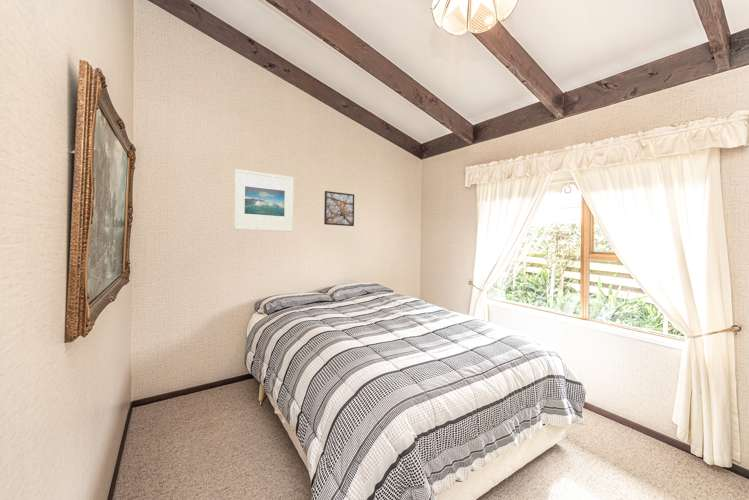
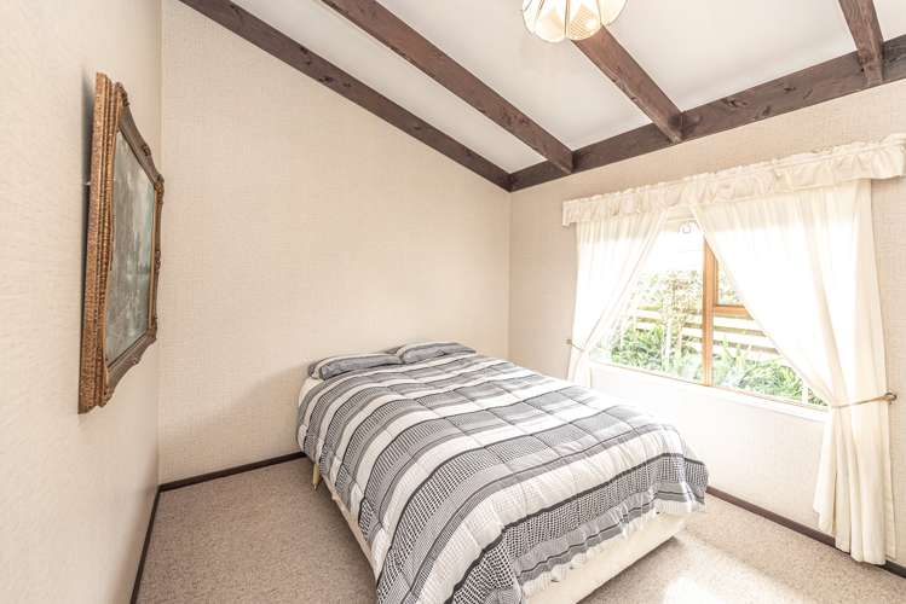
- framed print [323,190,355,227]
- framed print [233,168,295,233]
